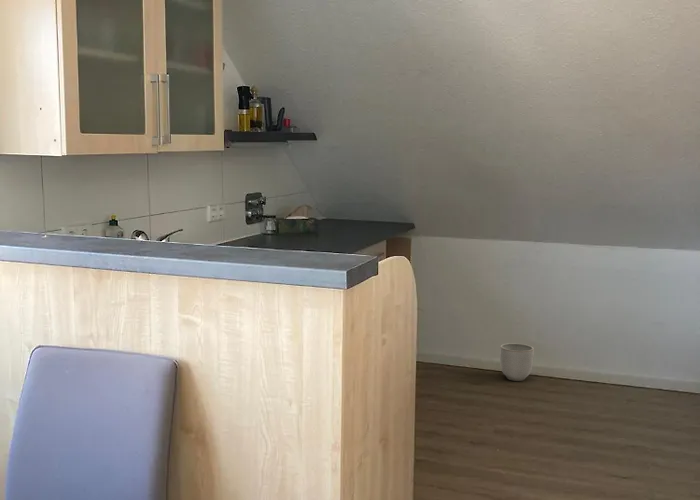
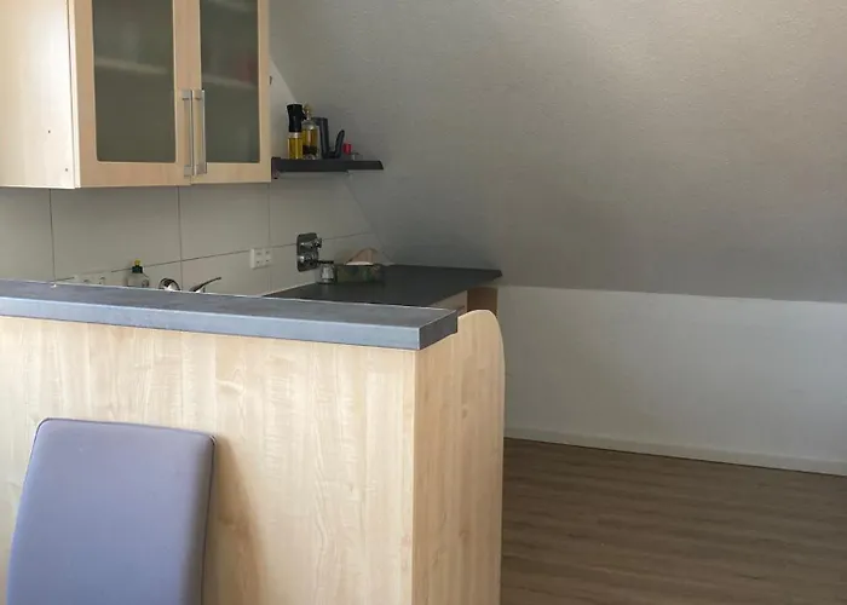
- planter [499,342,535,382]
